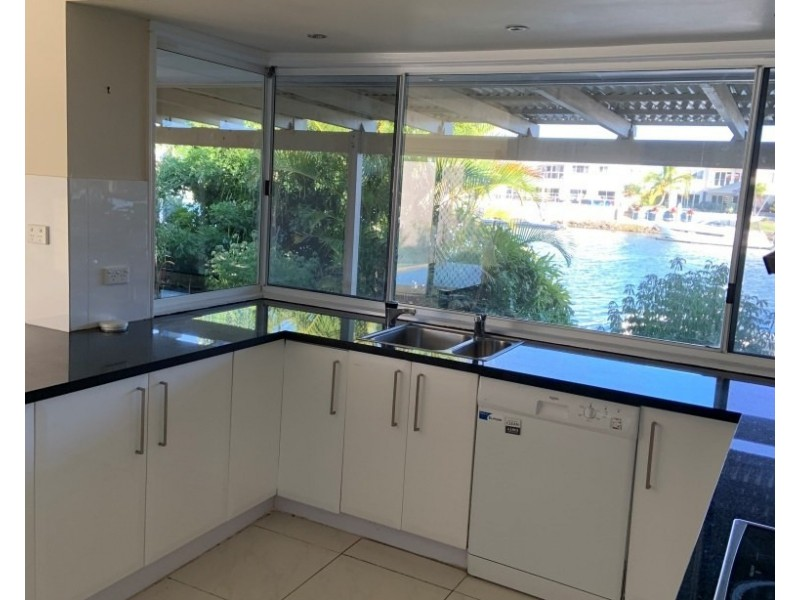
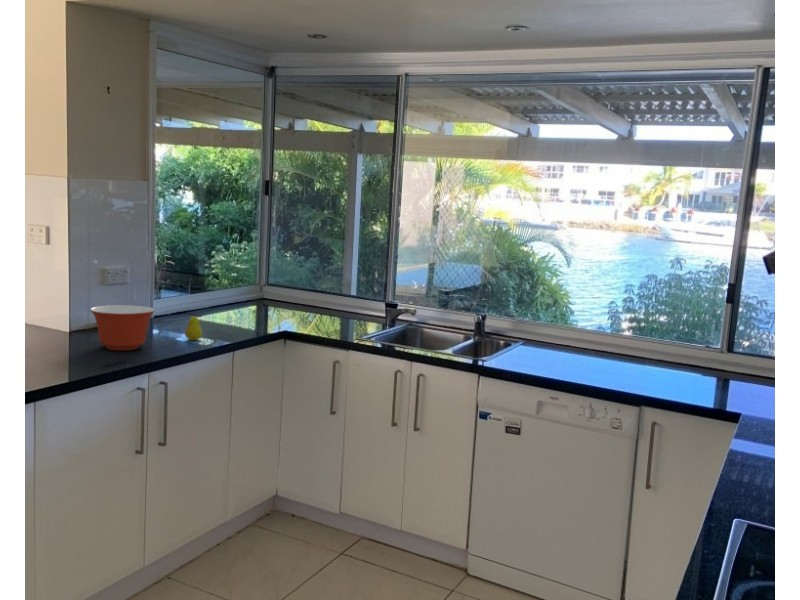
+ fruit [184,312,203,341]
+ mixing bowl [89,304,156,351]
